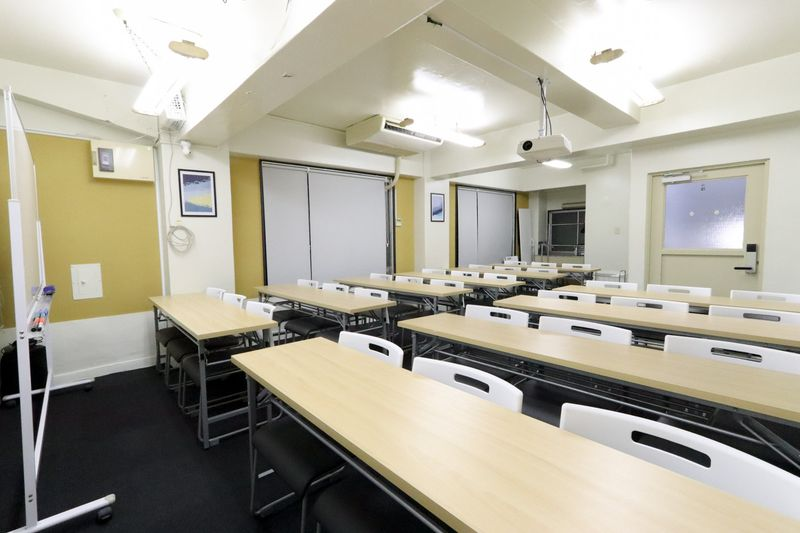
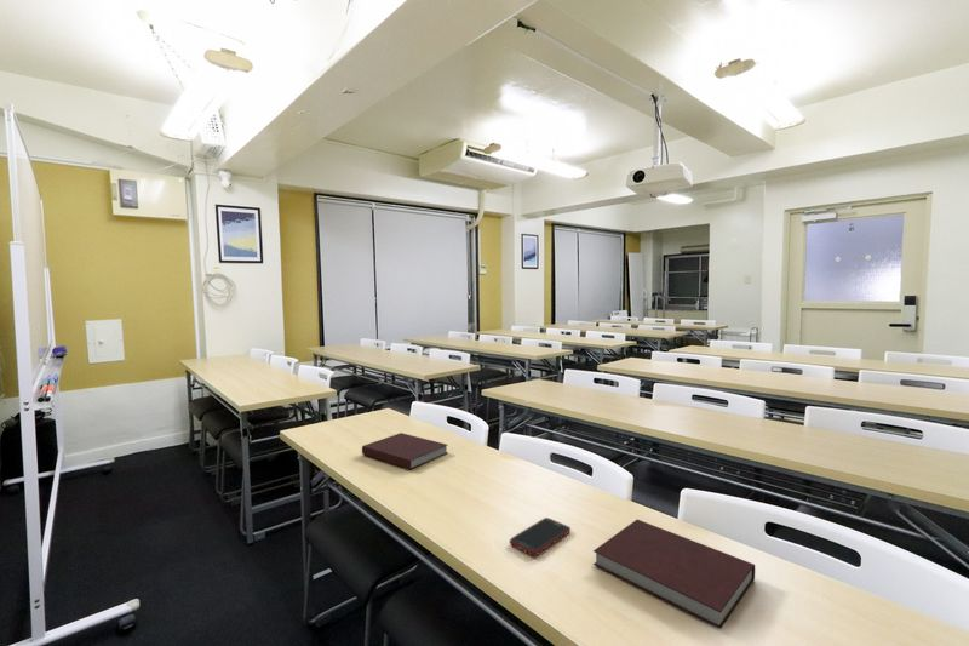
+ notebook [592,519,756,630]
+ cell phone [509,516,572,558]
+ notebook [361,431,449,470]
